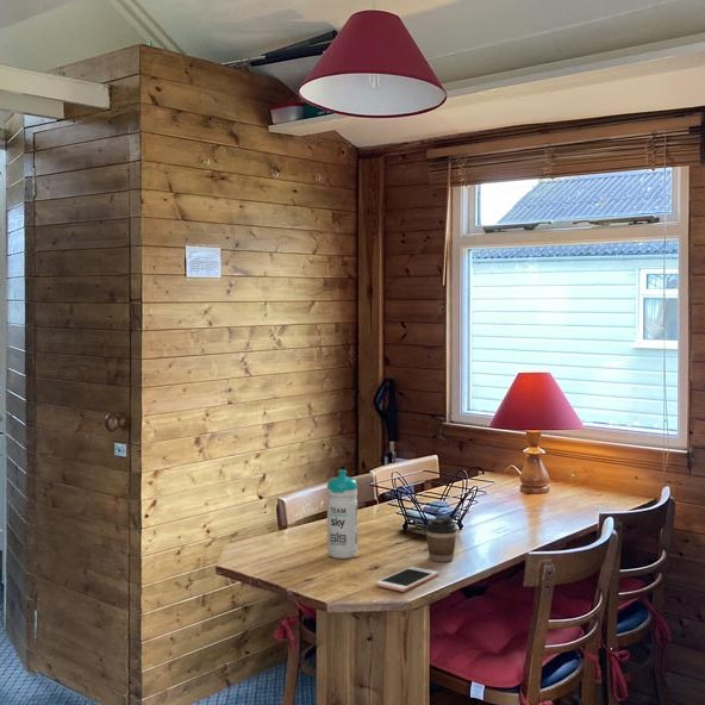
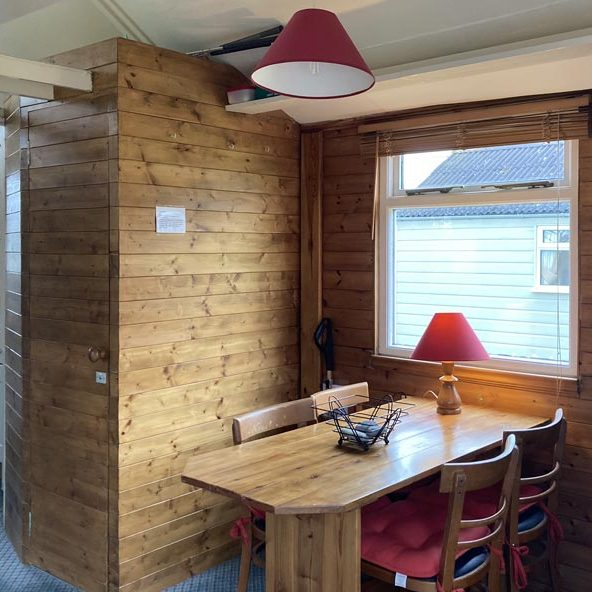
- coffee cup [424,517,458,563]
- water bottle [326,468,358,560]
- cell phone [375,566,439,593]
